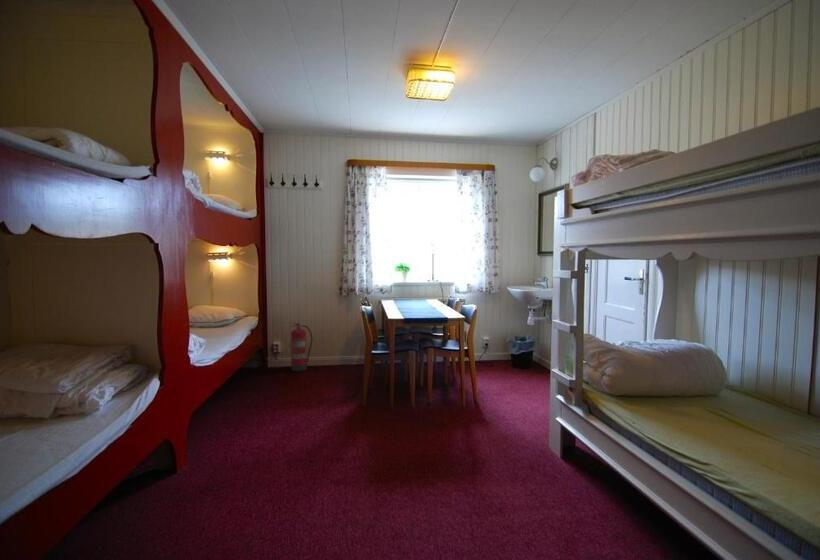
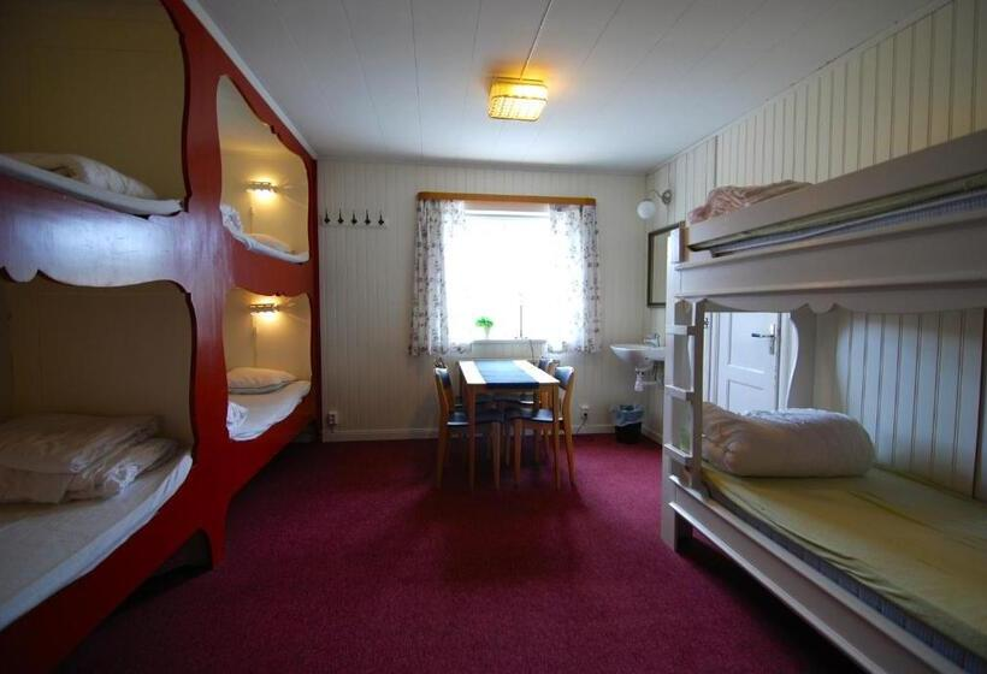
- fire extinguisher [288,321,313,372]
